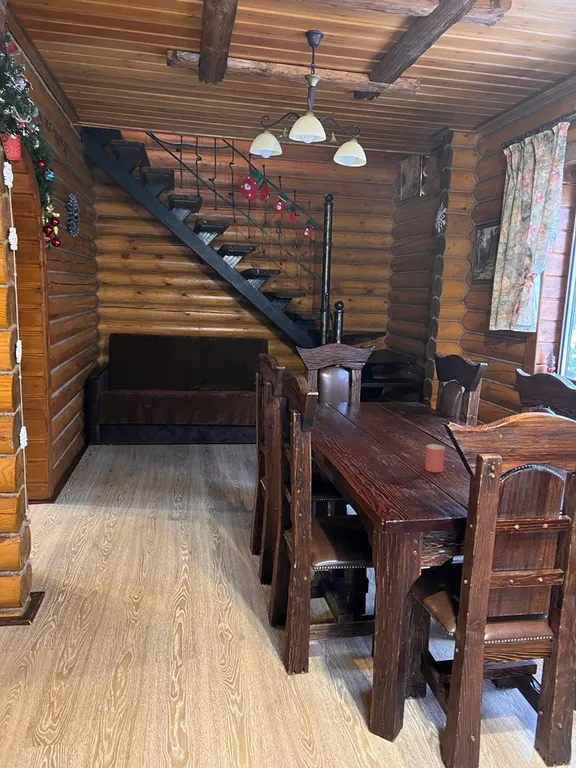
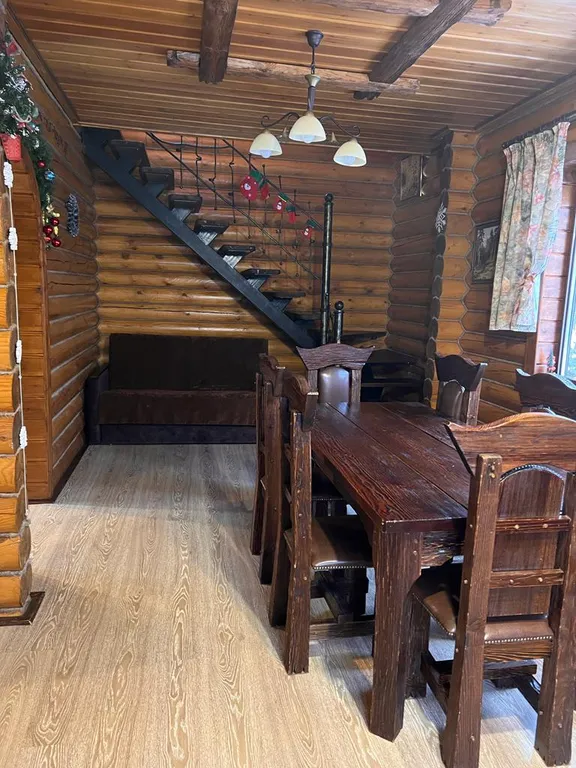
- cup [424,443,446,473]
